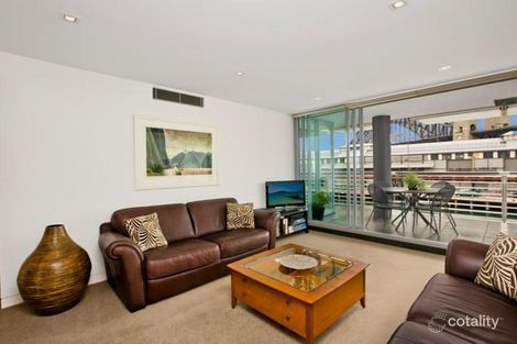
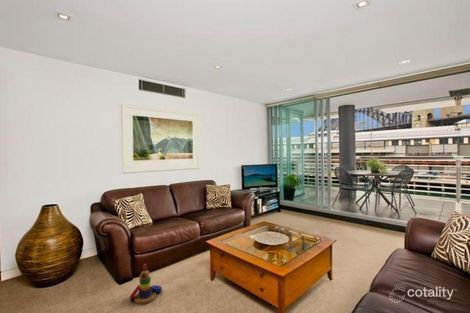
+ stacking toy [129,263,163,305]
